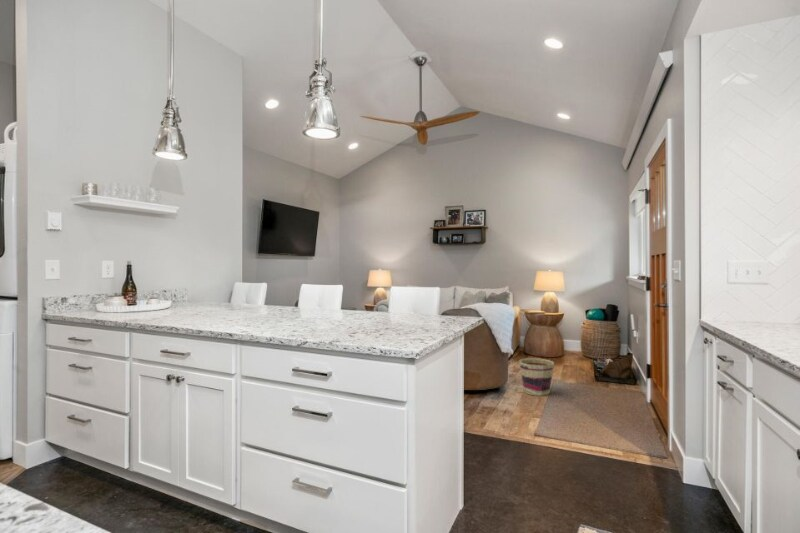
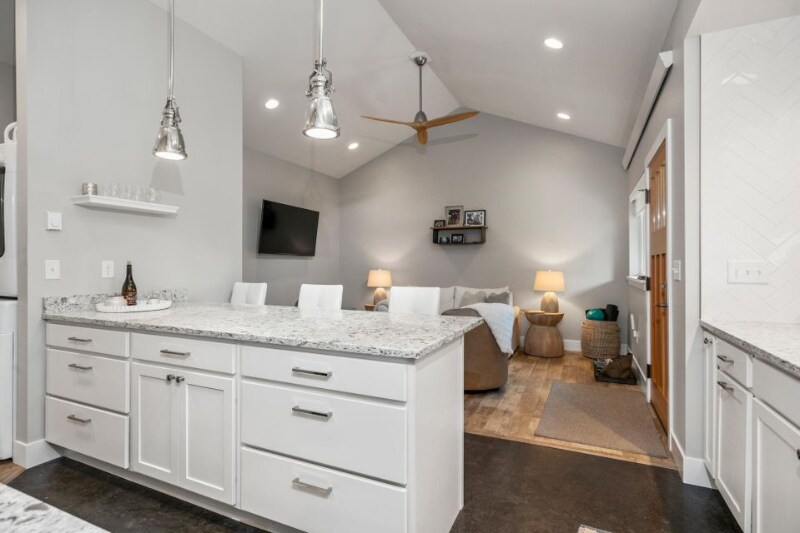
- basket [518,357,555,397]
